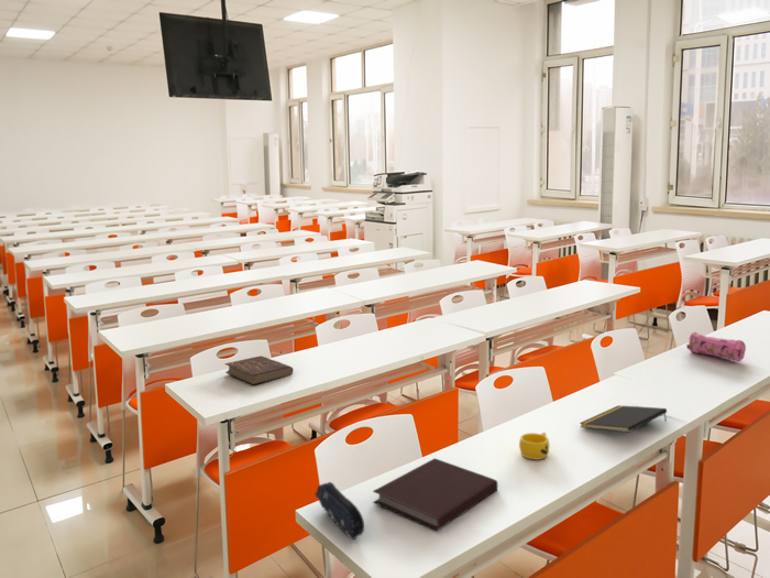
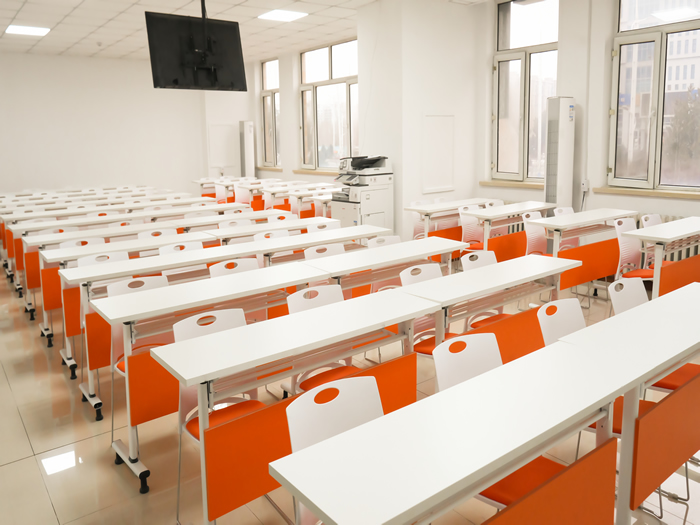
- pencil case [314,481,365,541]
- pencil case [685,330,747,362]
- notepad [579,404,668,433]
- notebook [372,457,498,532]
- cup [518,432,550,460]
- book [223,355,295,386]
